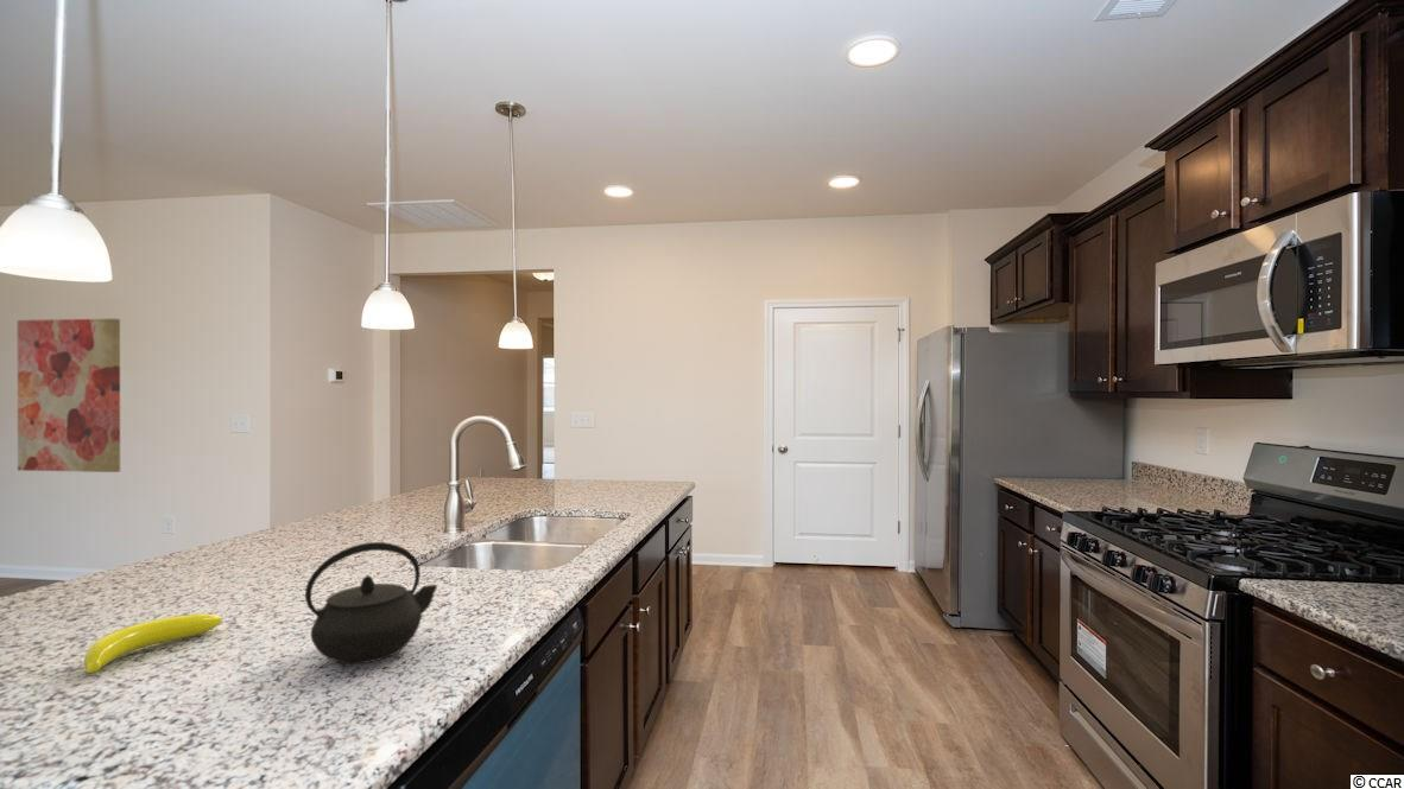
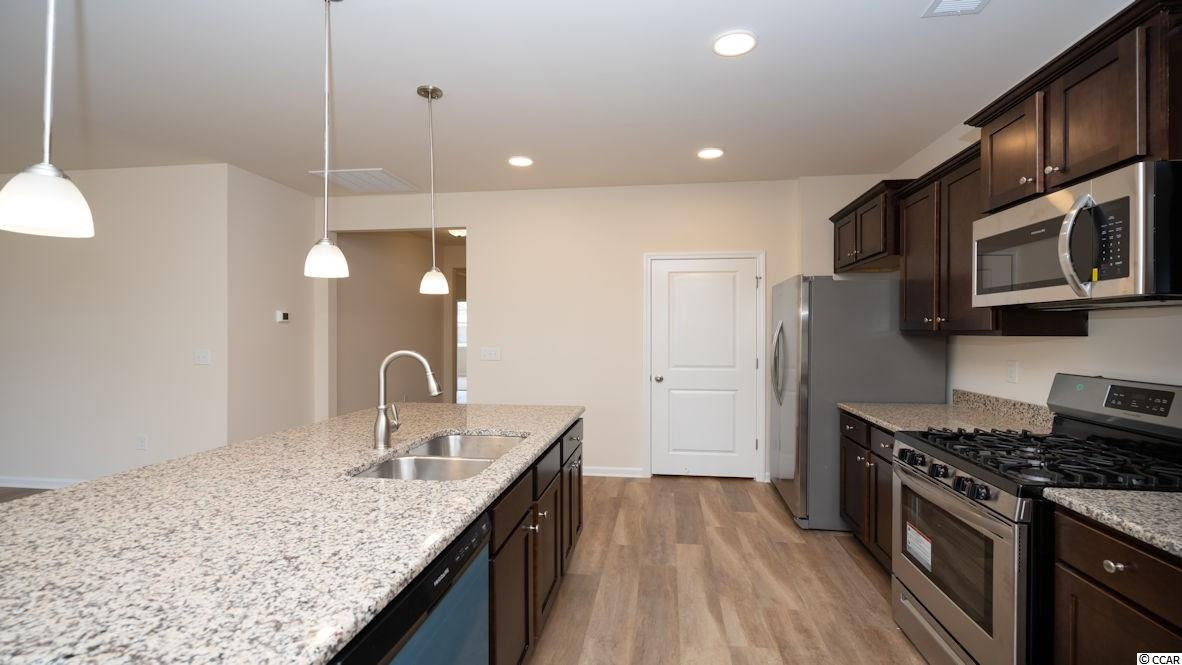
- kettle [304,541,438,664]
- wall art [17,318,121,473]
- banana [83,612,223,674]
